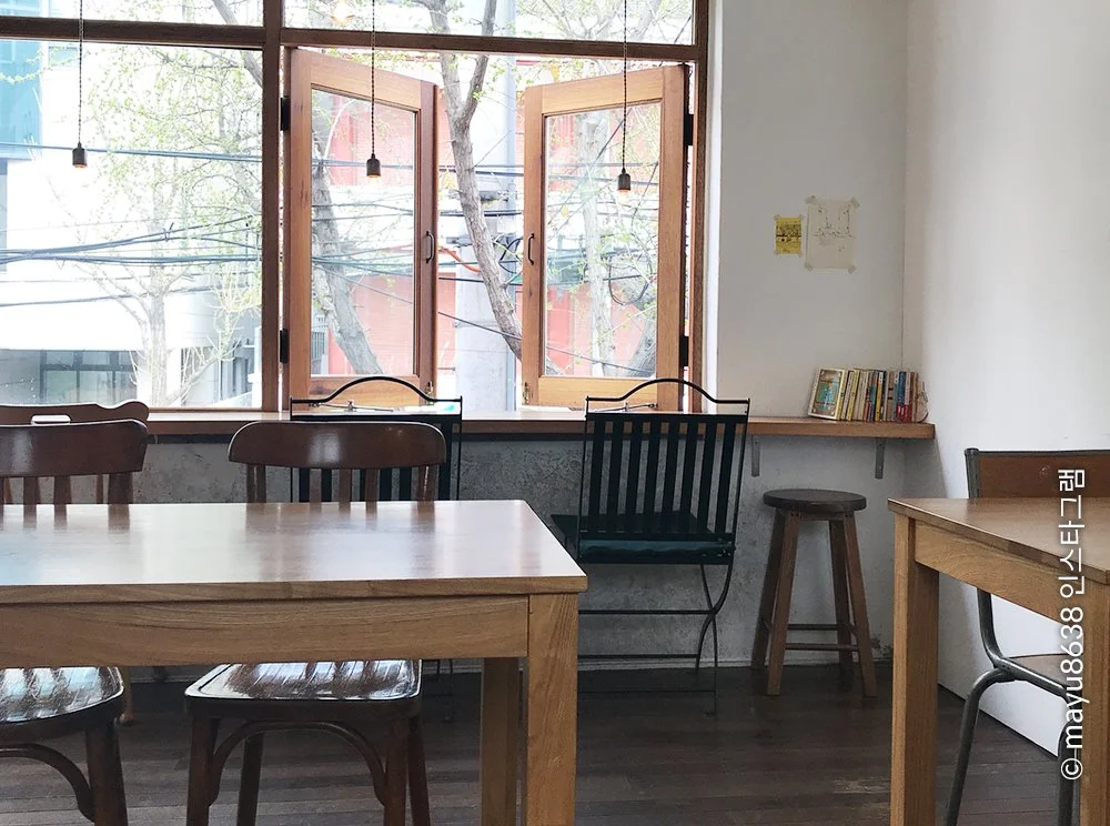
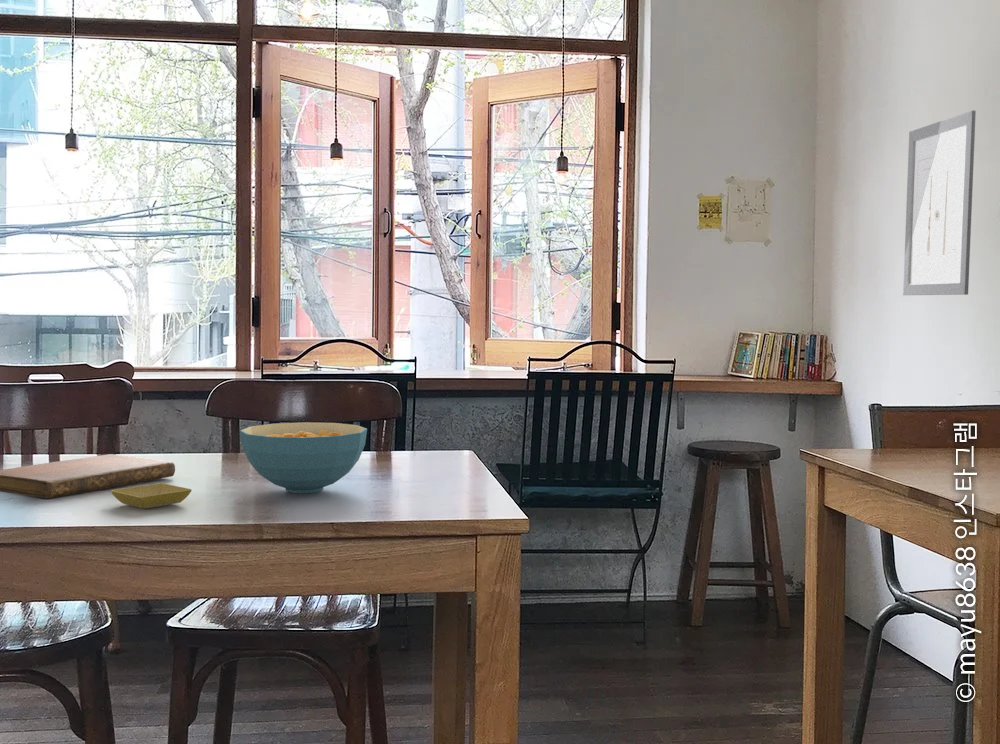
+ notebook [0,453,176,499]
+ saucer [110,482,193,510]
+ wall art [902,109,977,296]
+ cereal bowl [239,421,368,494]
